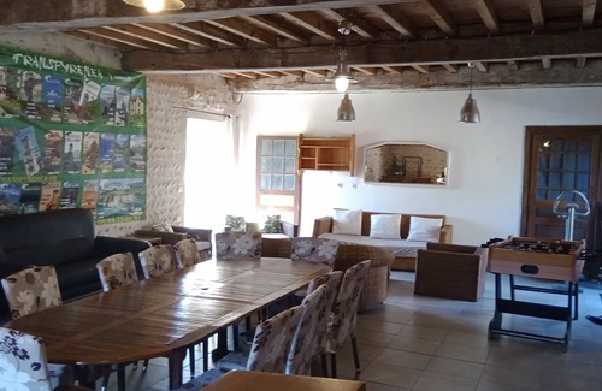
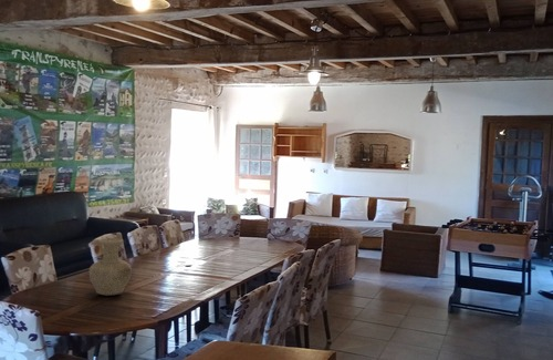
+ vase [88,237,133,297]
